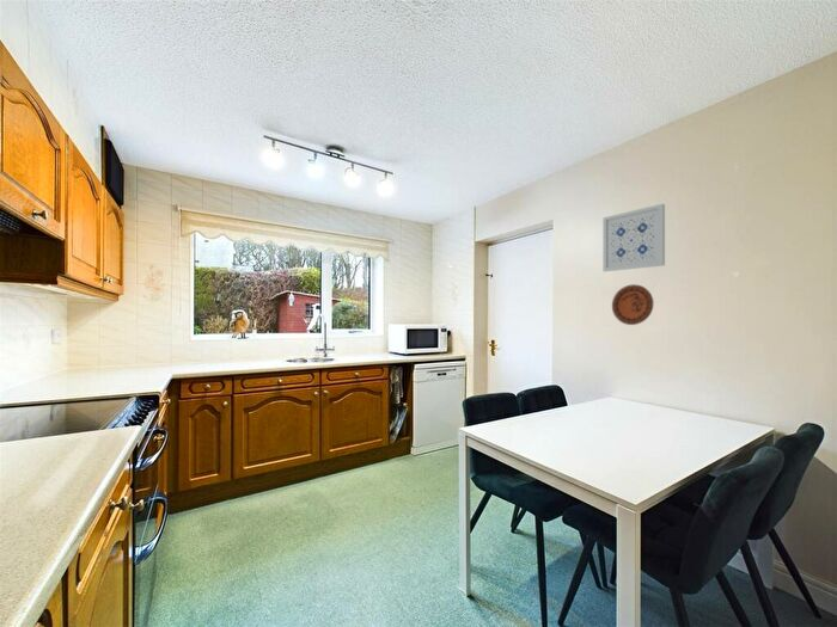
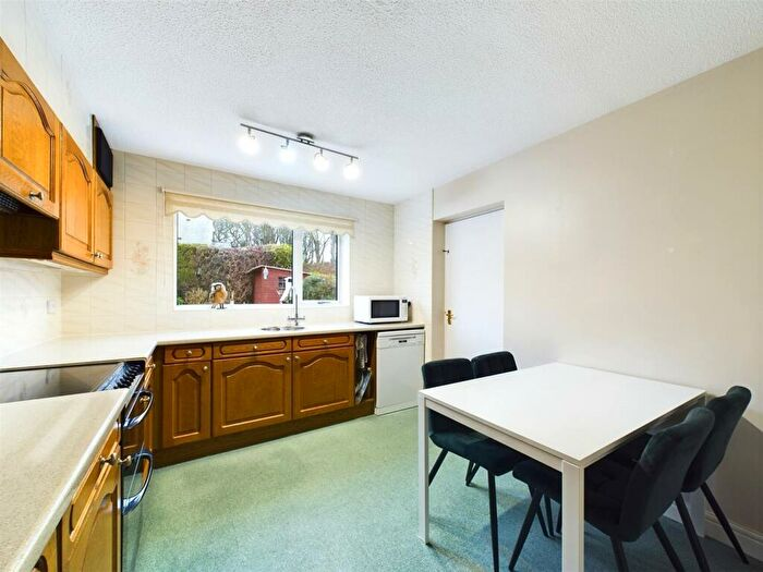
- decorative plate [611,283,655,326]
- wall art [601,203,666,272]
